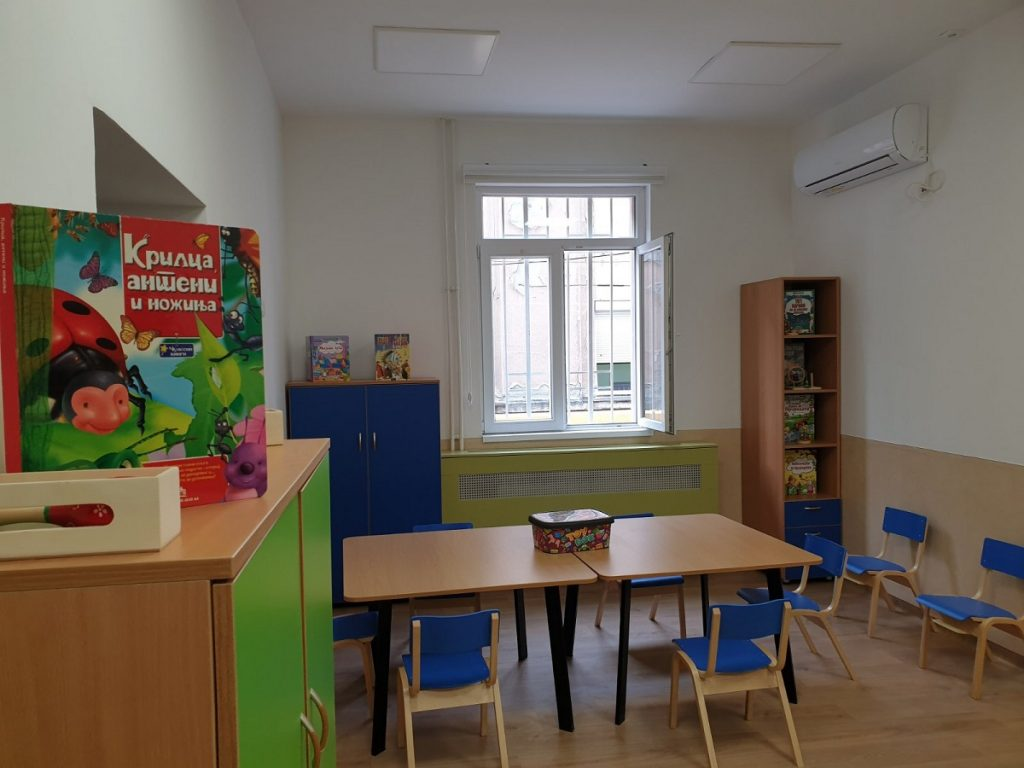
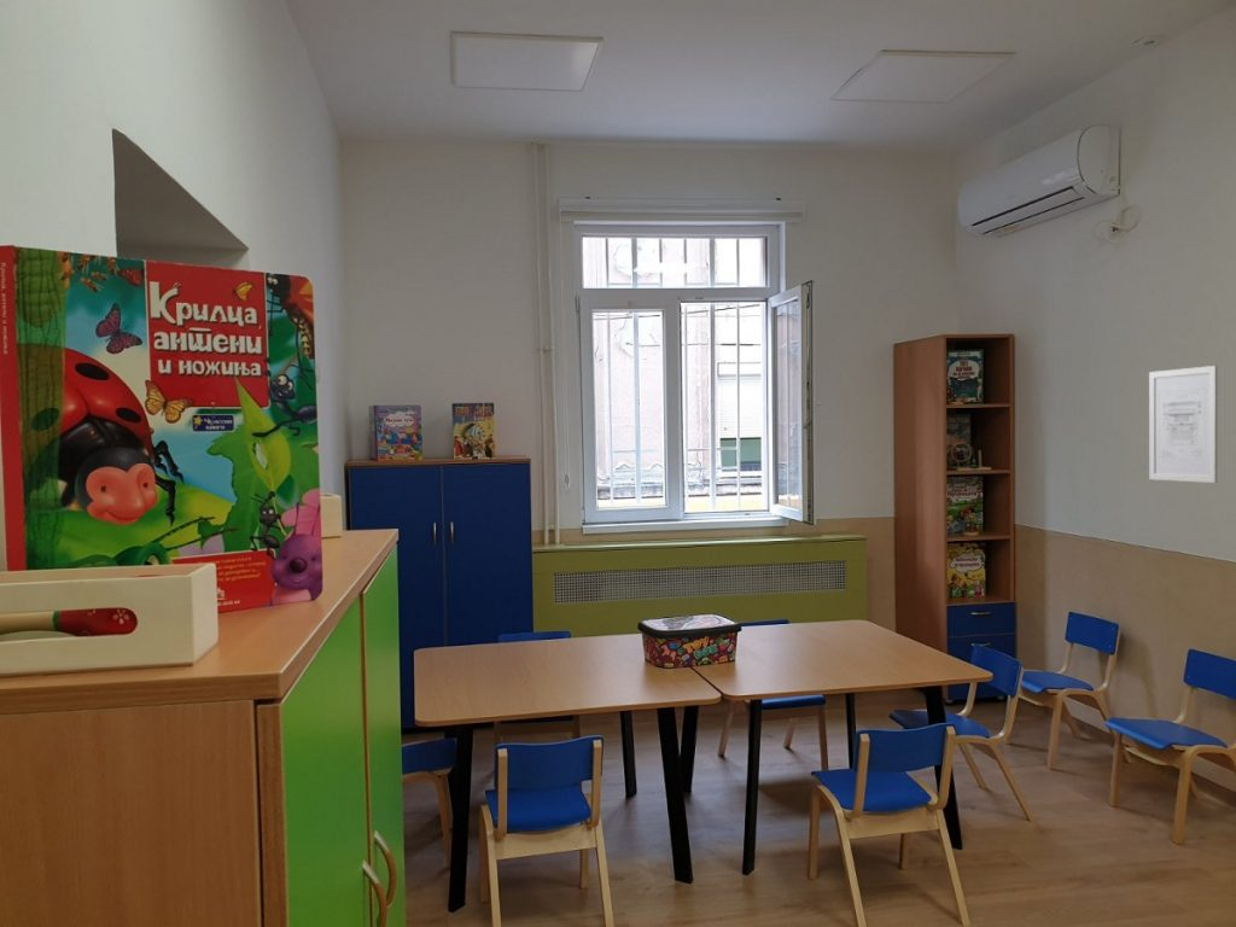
+ wall art [1148,365,1218,484]
